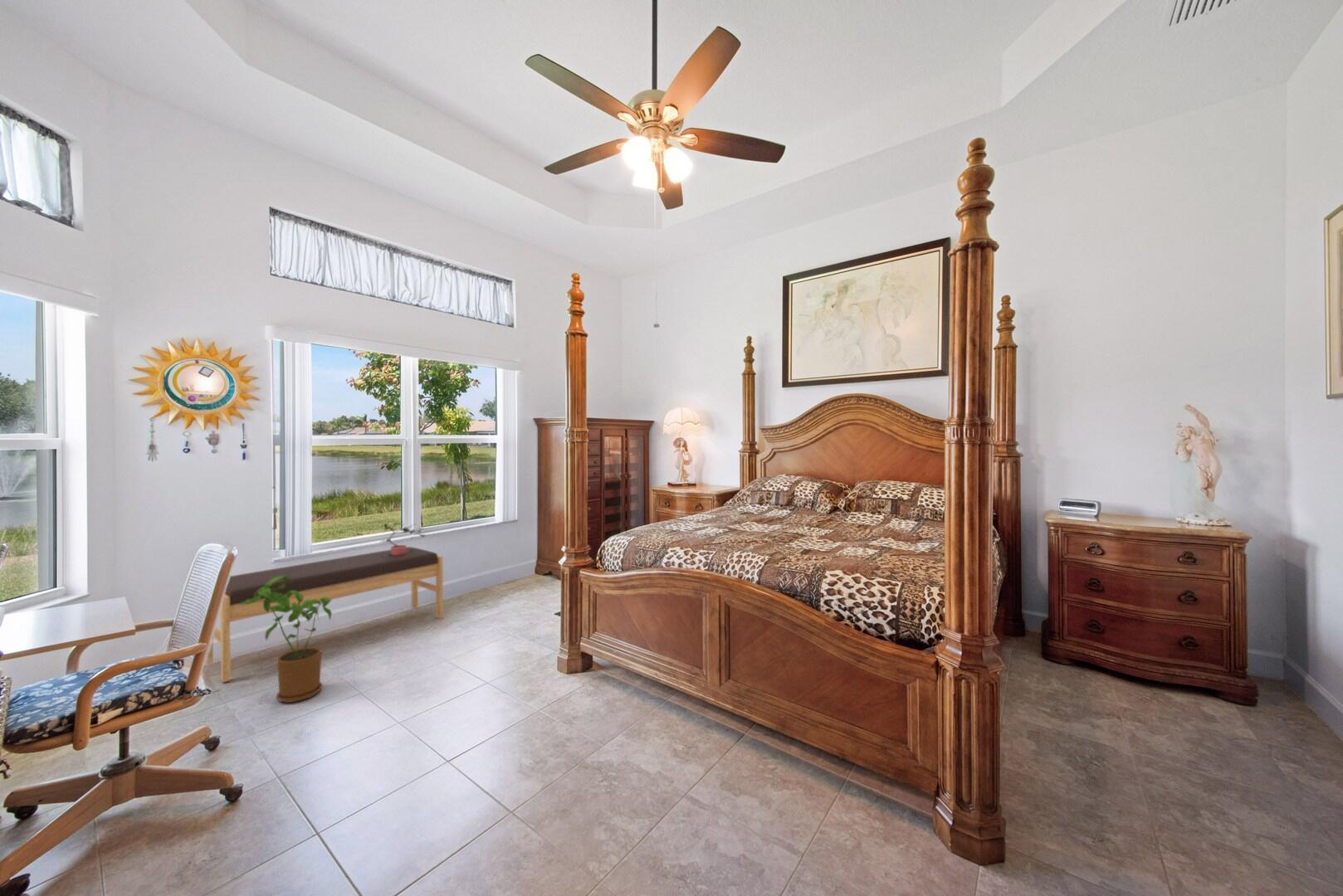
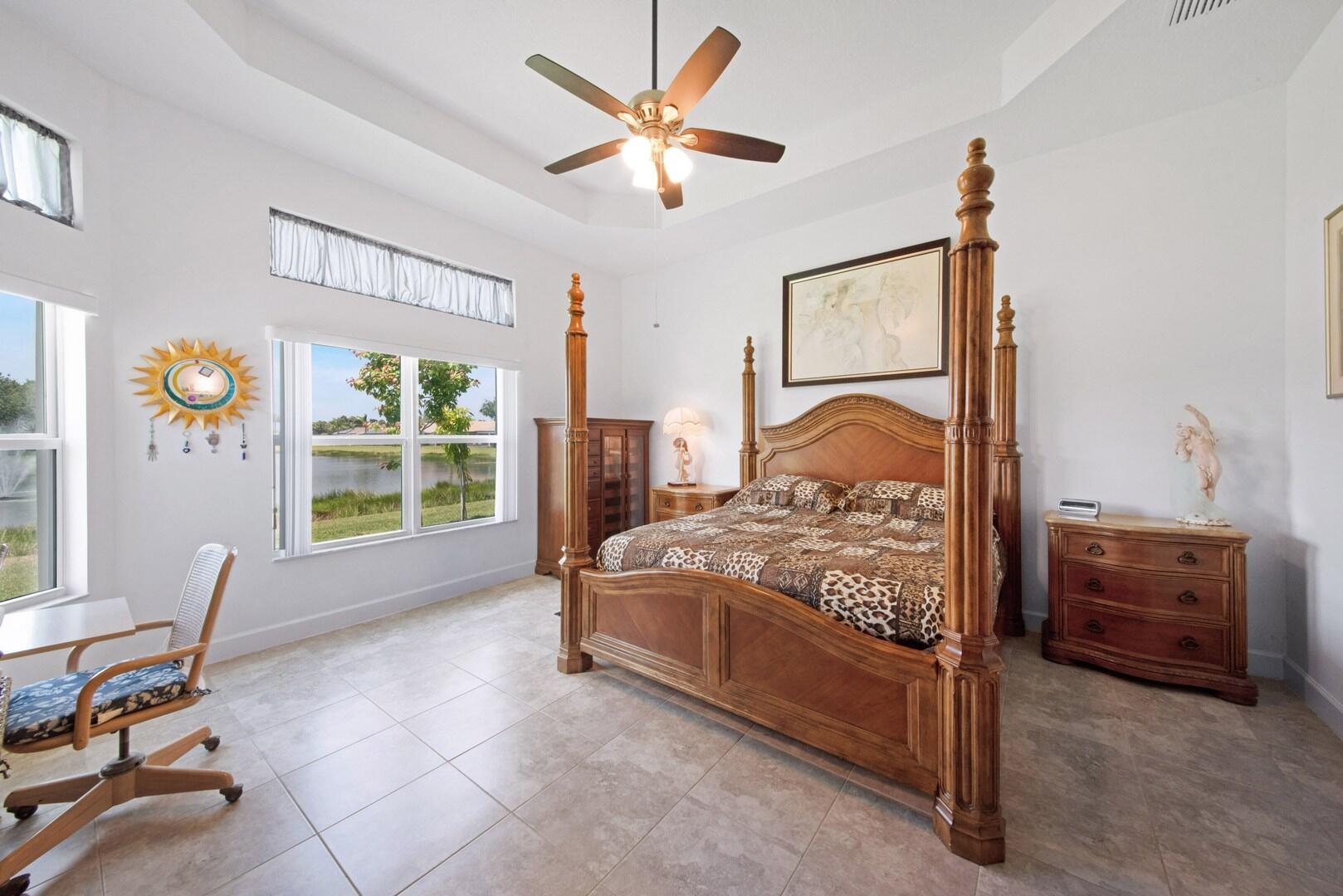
- house plant [241,577,333,704]
- potted plant [379,522,426,555]
- bench [205,546,444,684]
